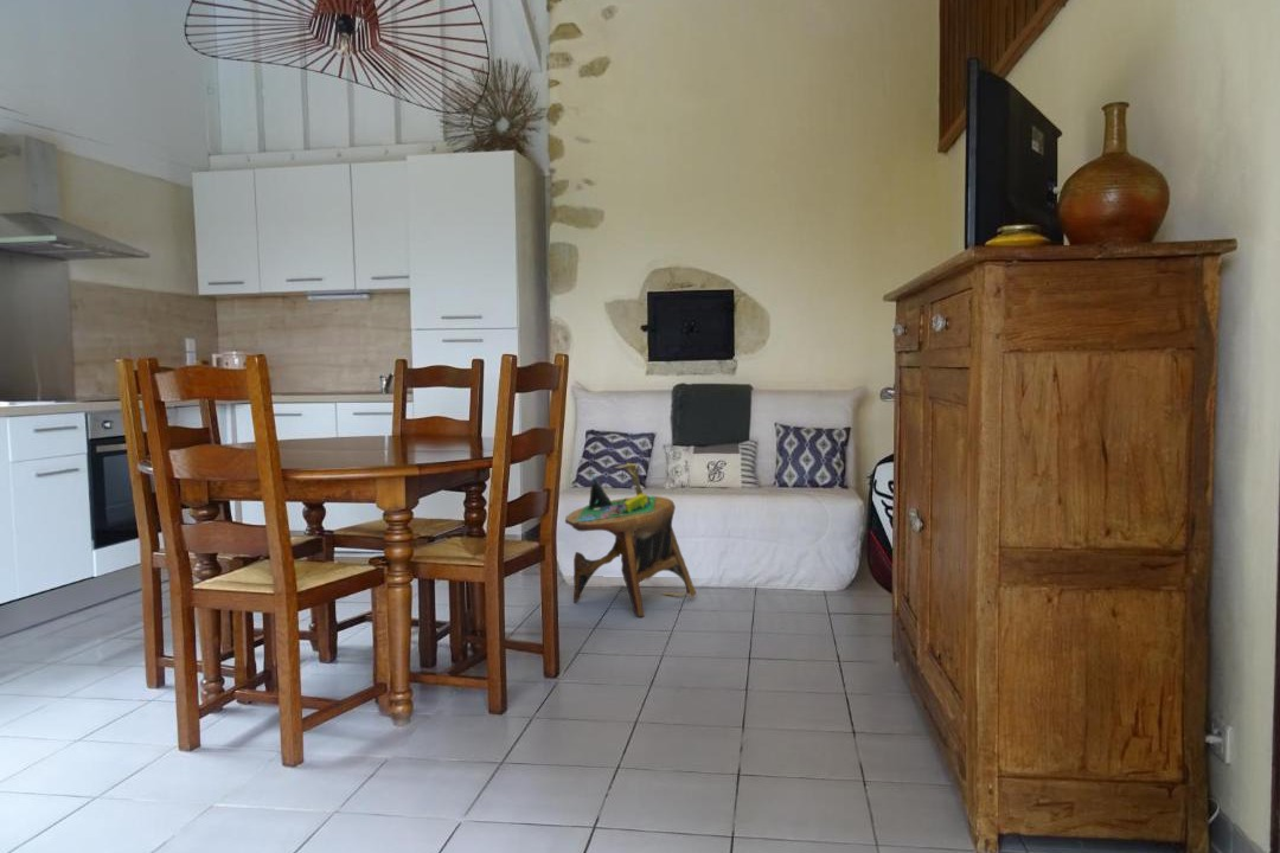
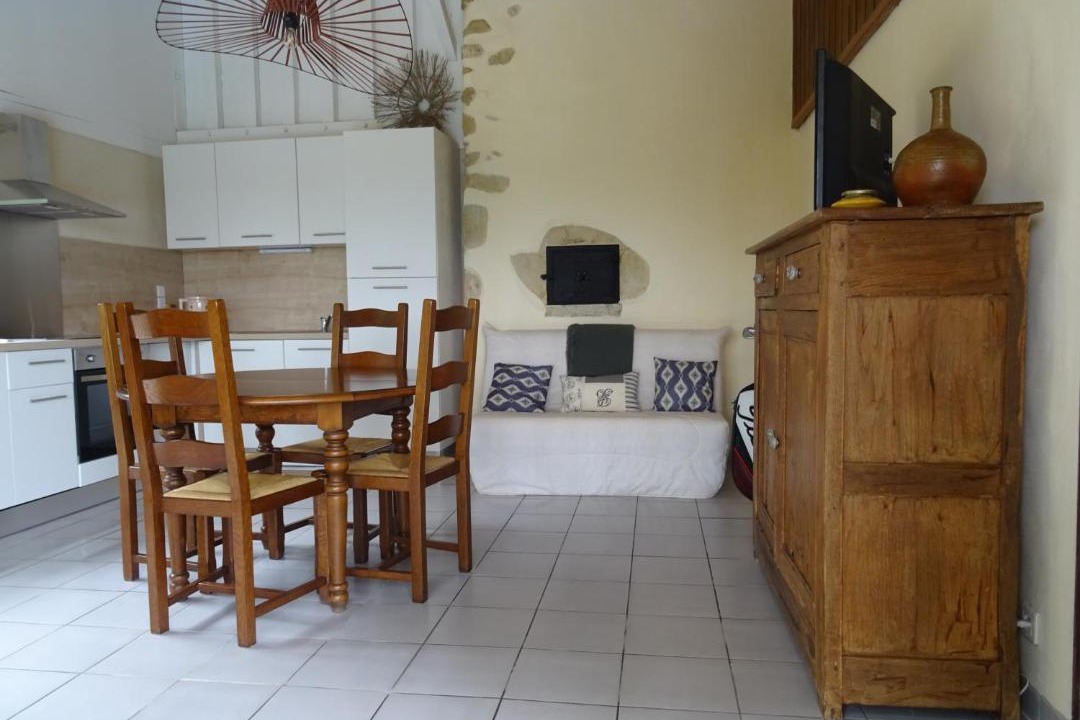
- side table [564,462,697,617]
